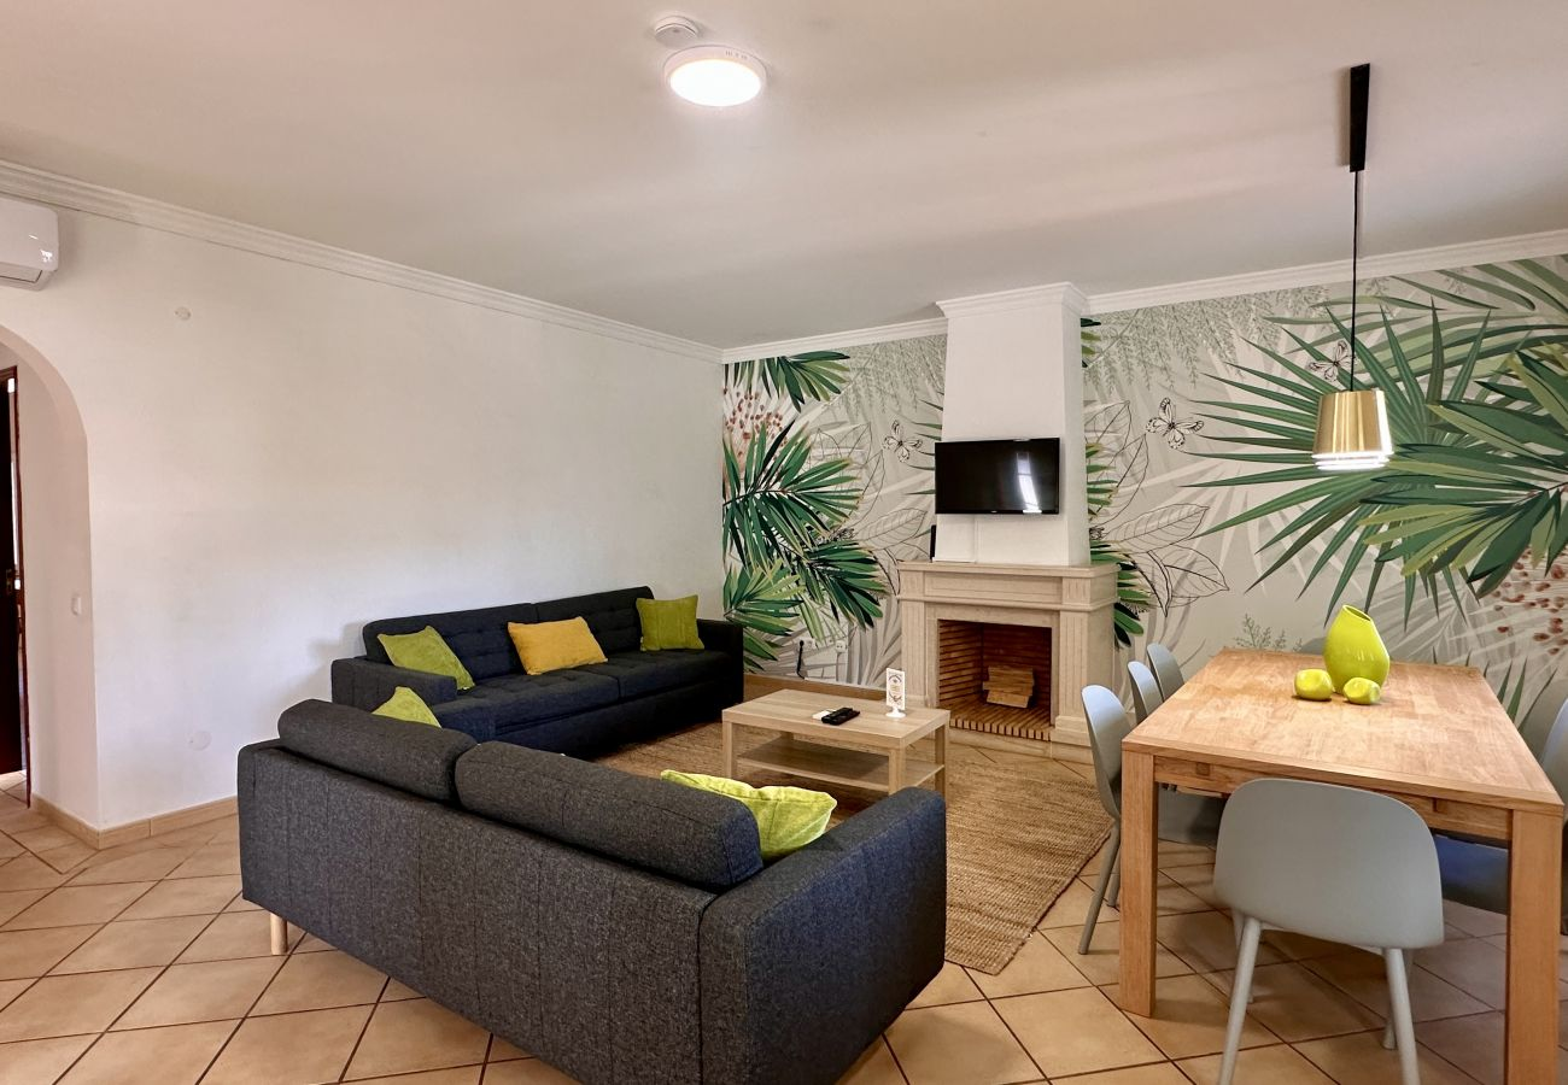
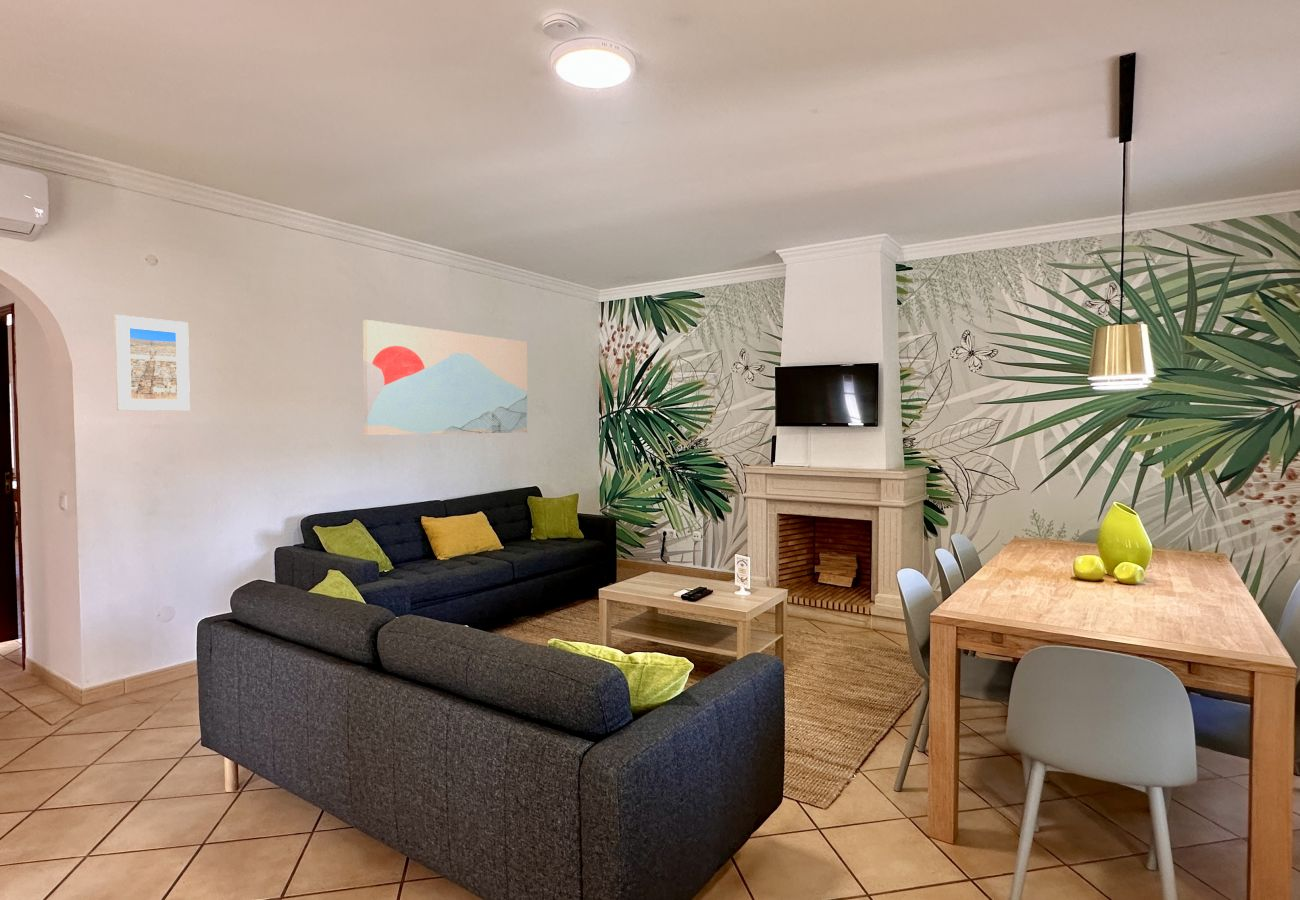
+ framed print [113,314,191,412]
+ wall art [362,319,528,436]
